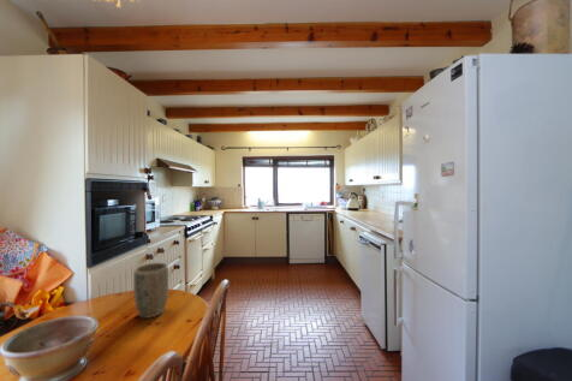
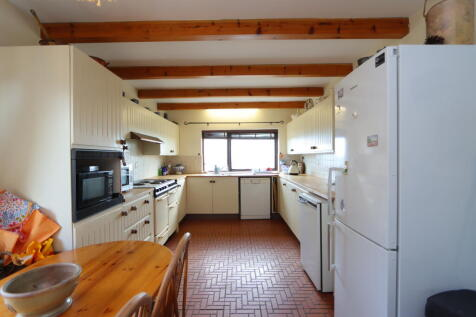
- plant pot [132,262,169,320]
